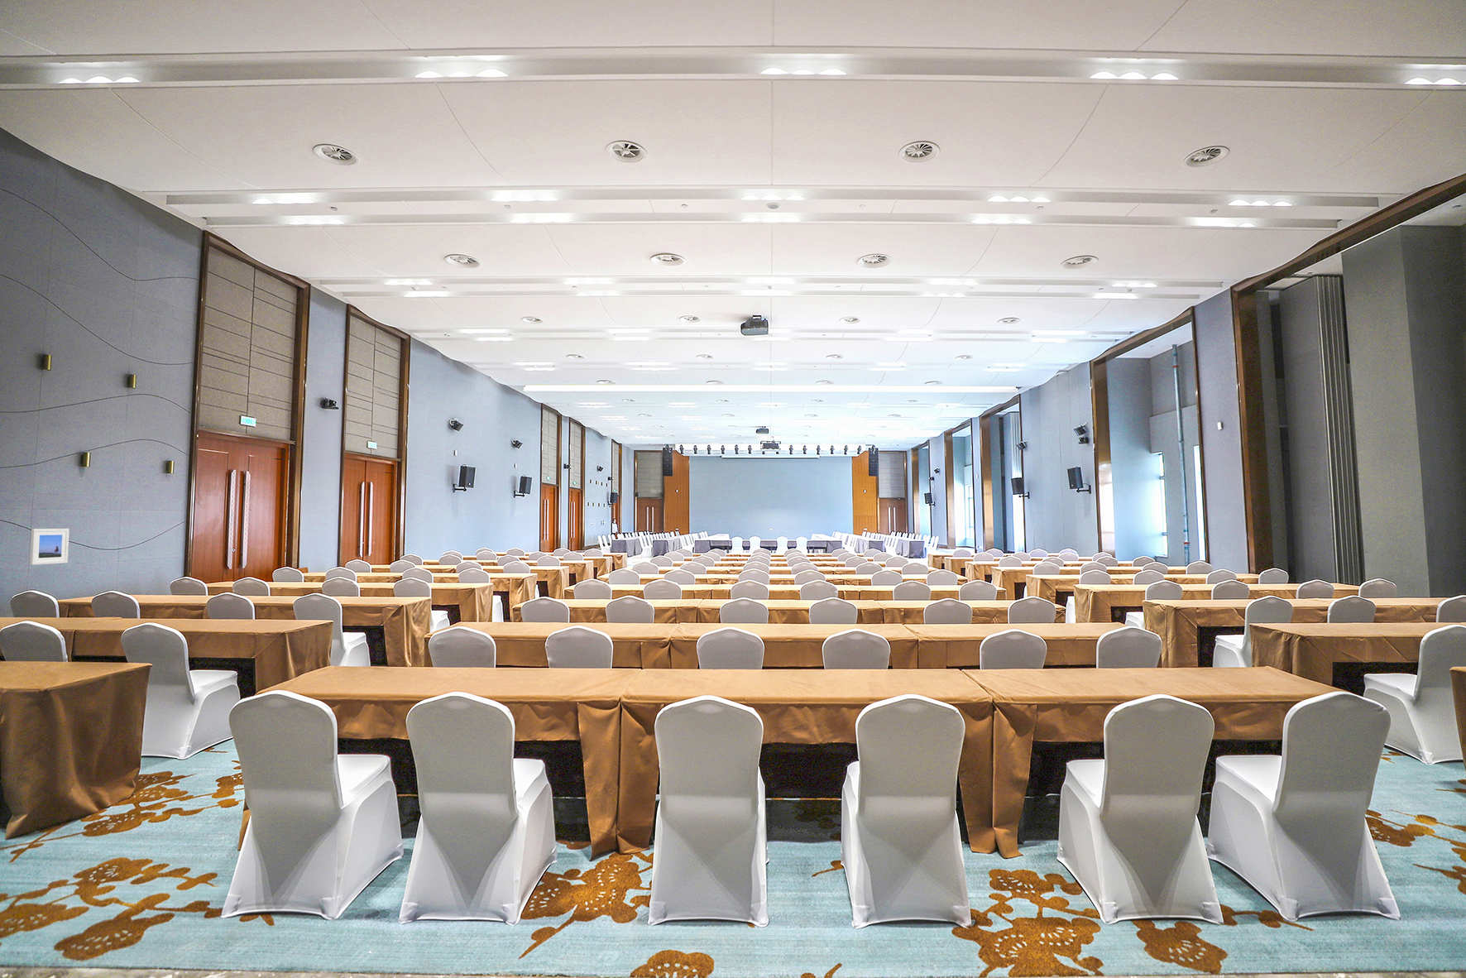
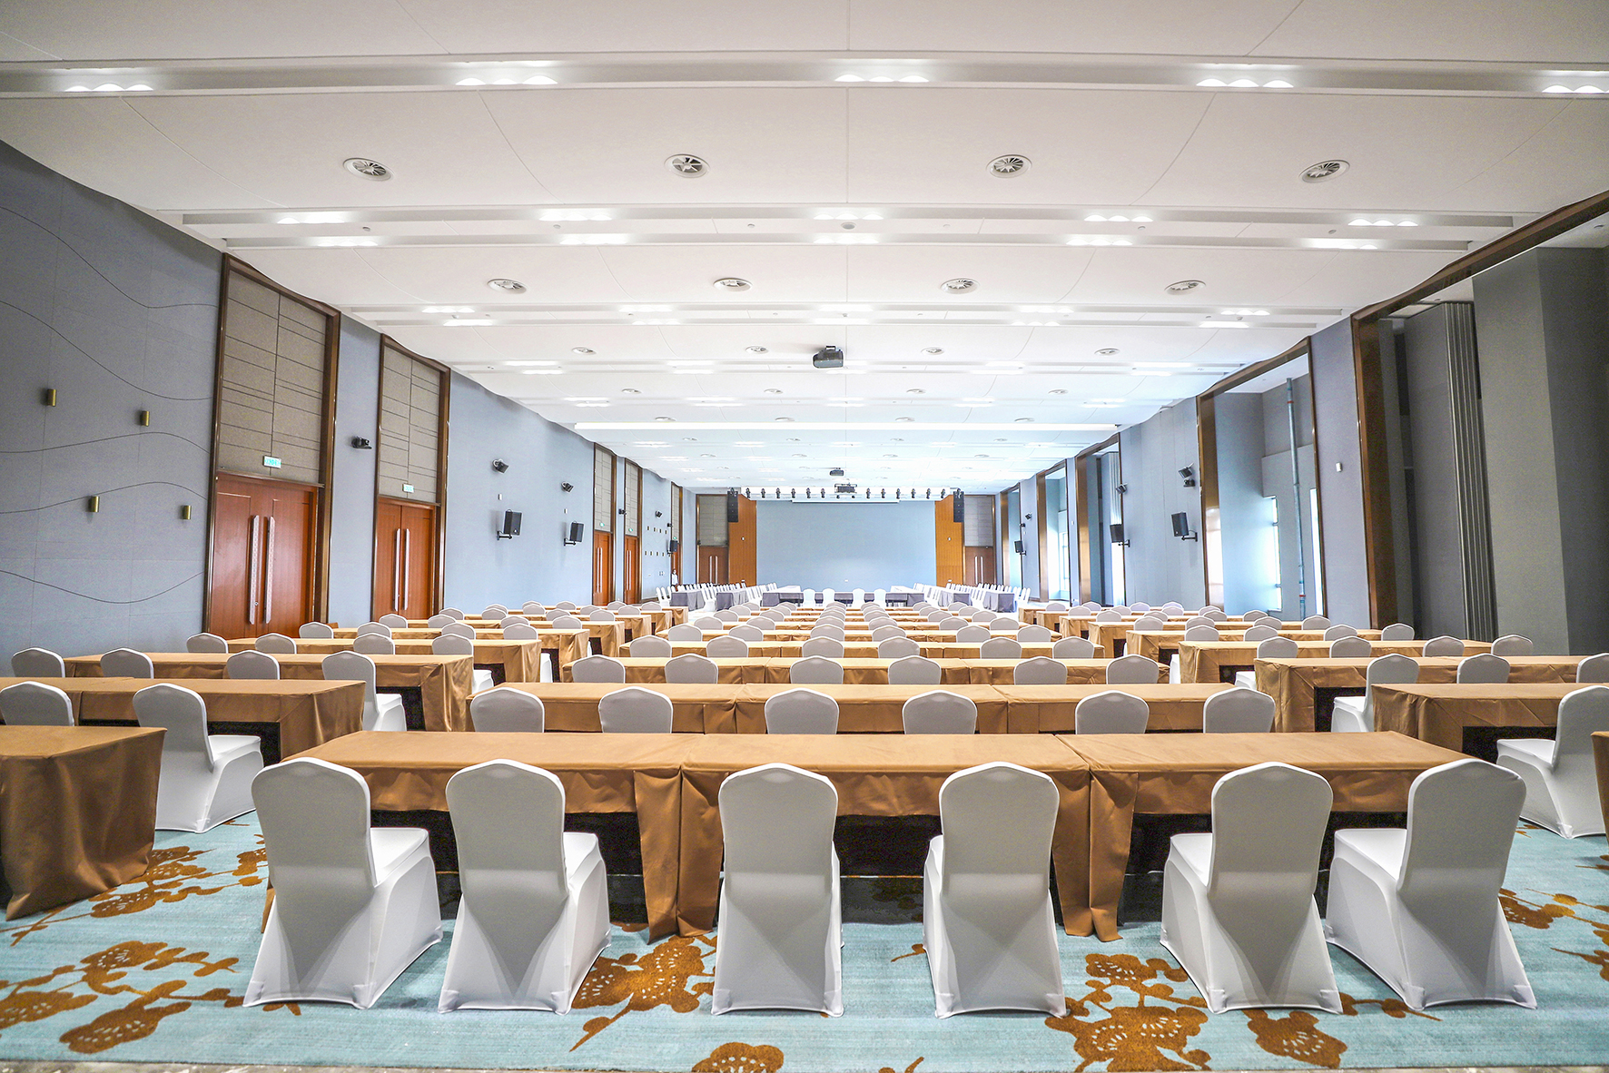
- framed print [29,528,70,565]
